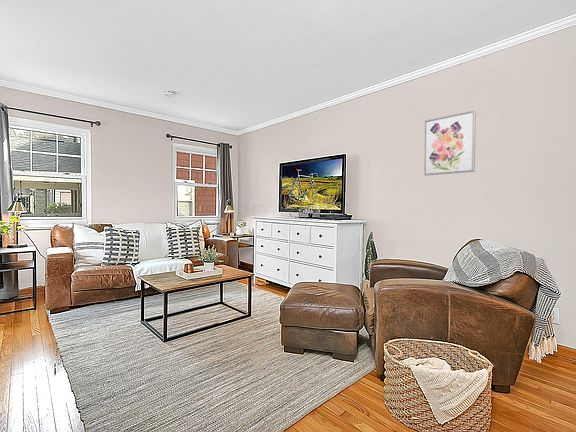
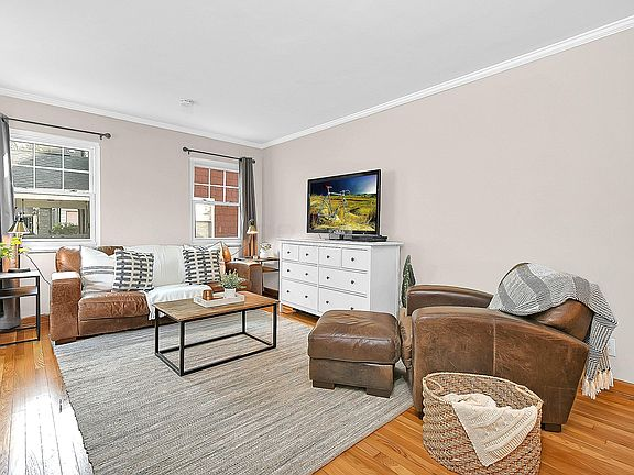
- wall art [423,110,477,177]
